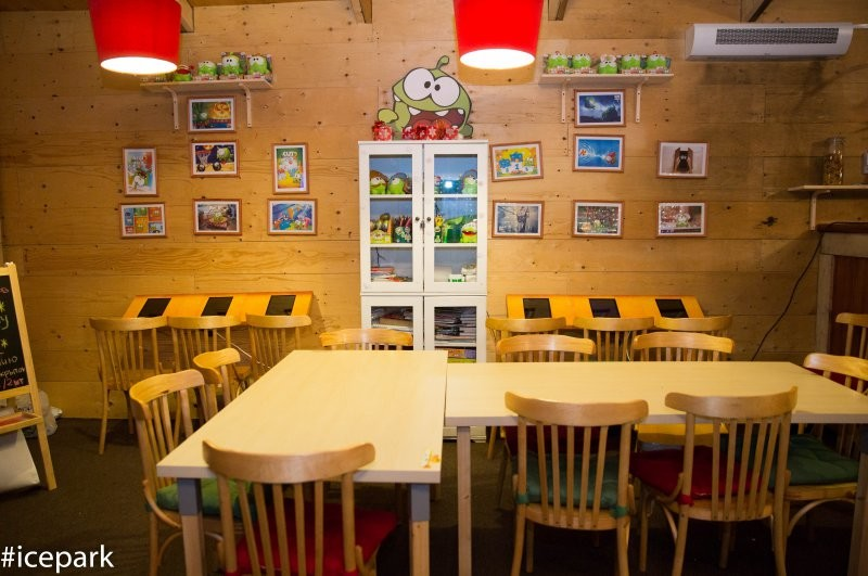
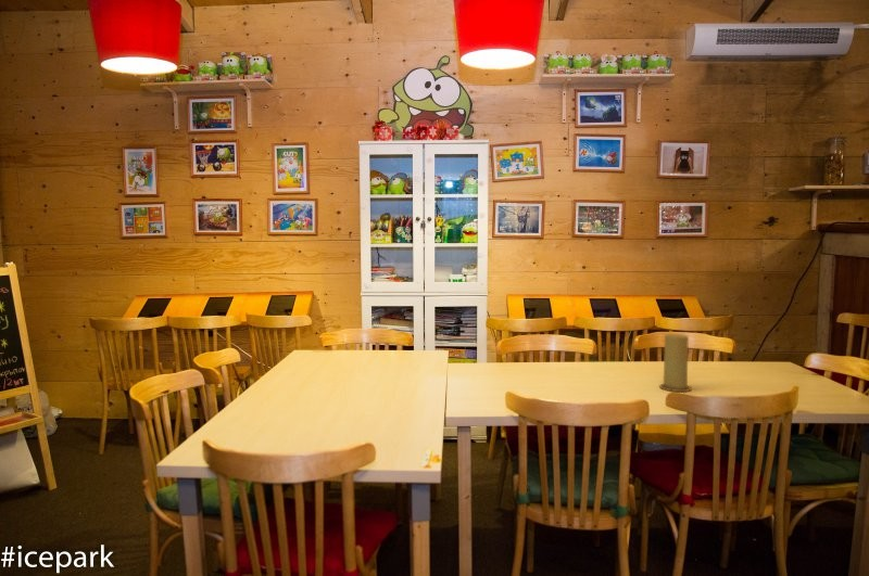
+ candle [658,333,693,393]
